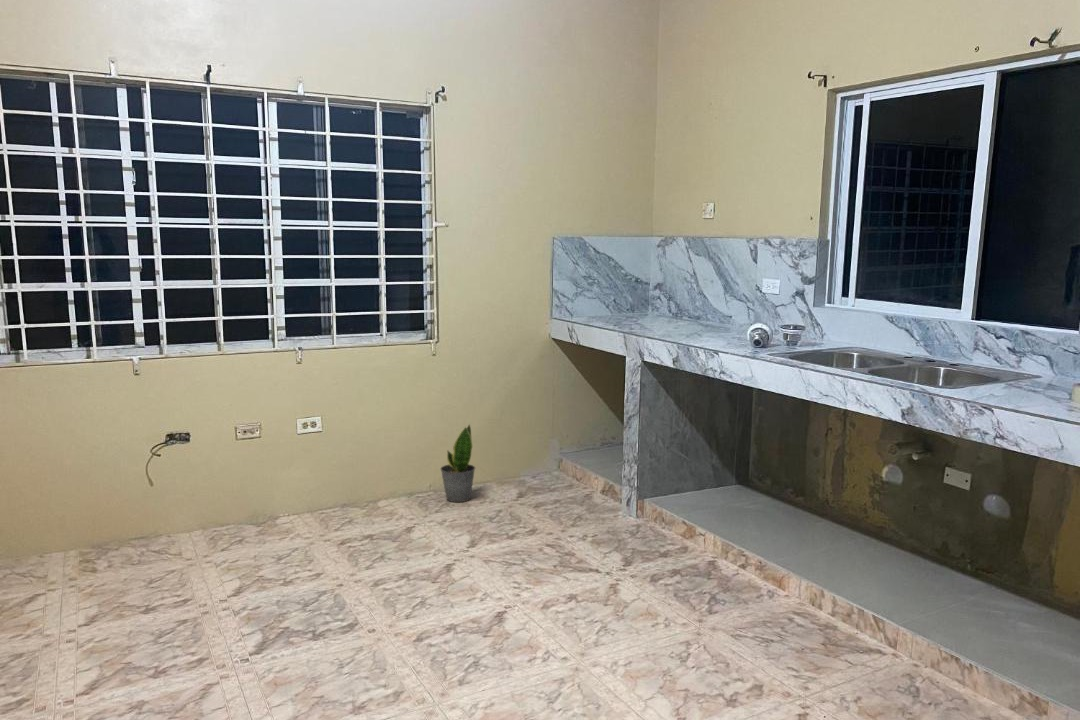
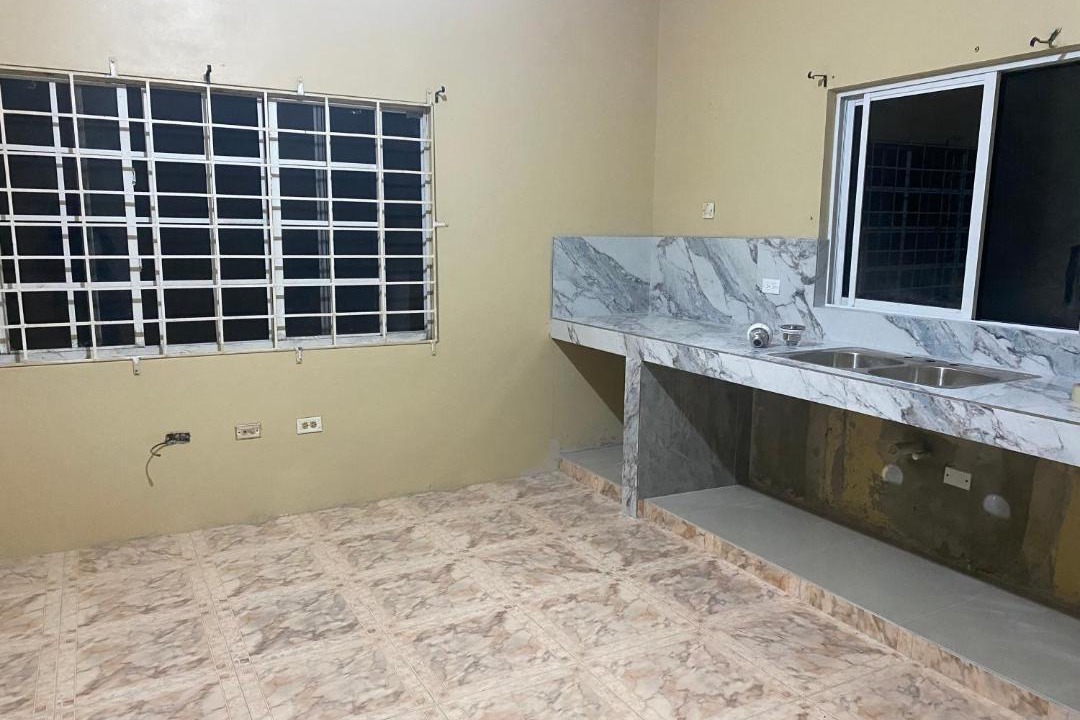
- potted plant [440,423,476,503]
